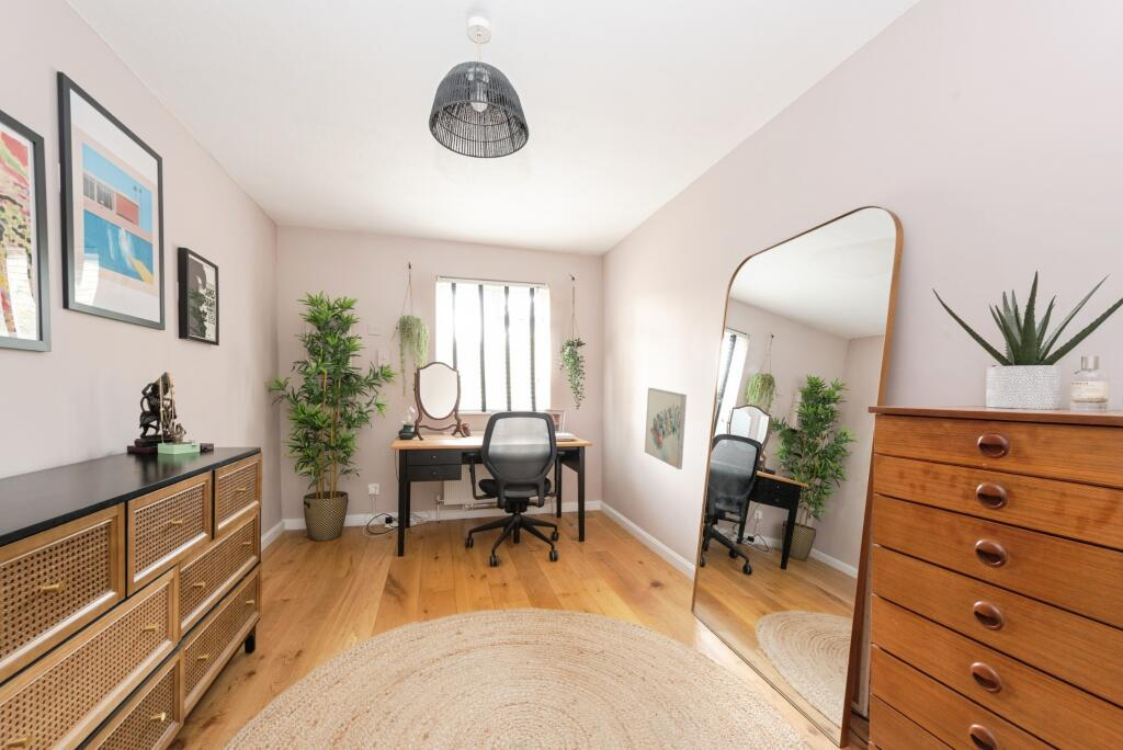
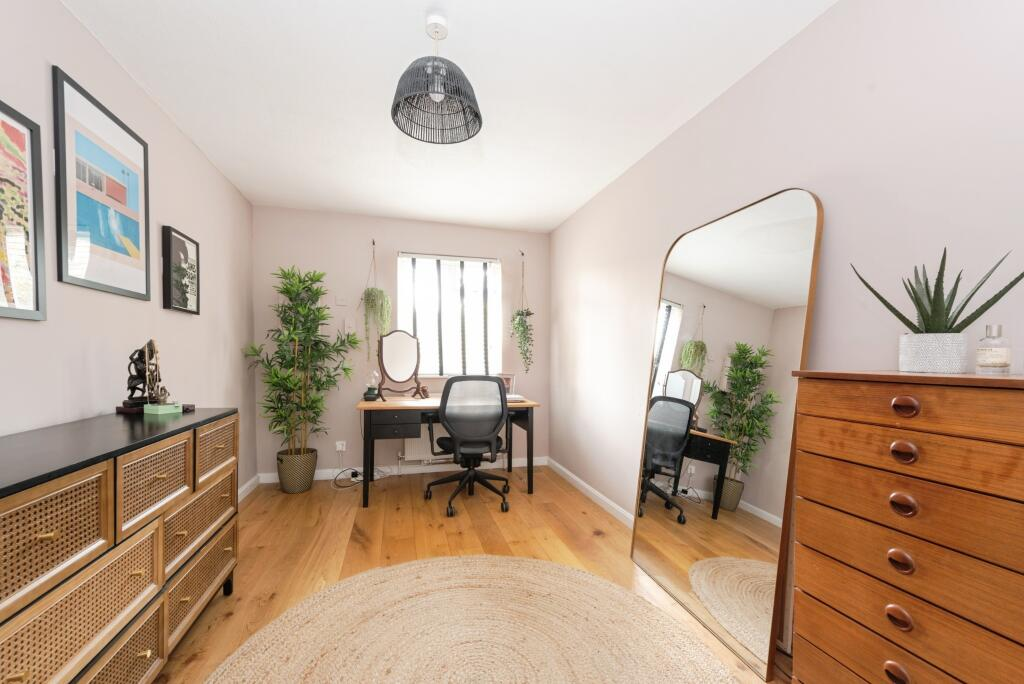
- wall art [644,387,688,470]
